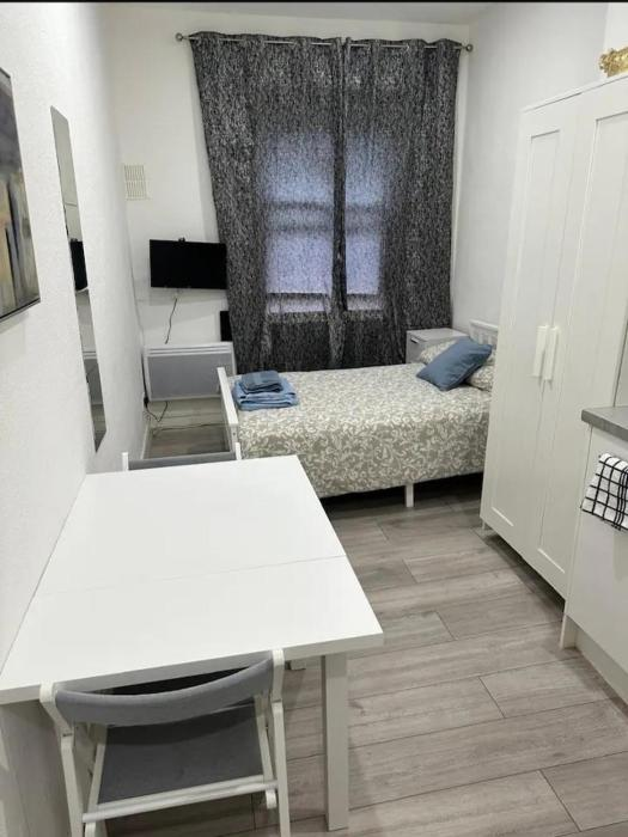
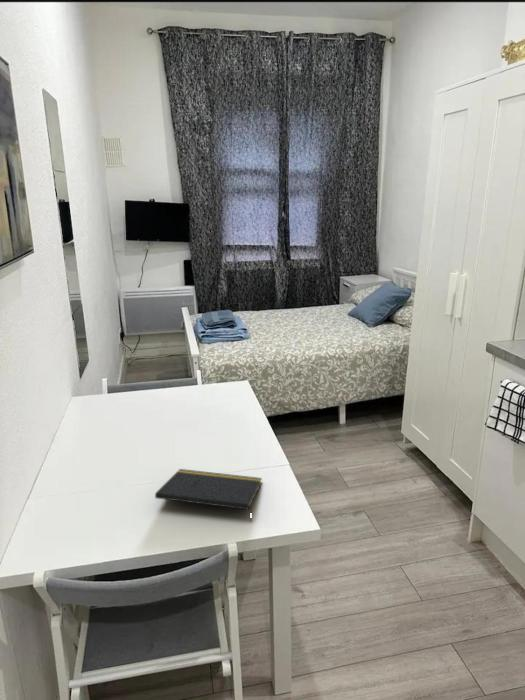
+ notepad [154,468,263,522]
